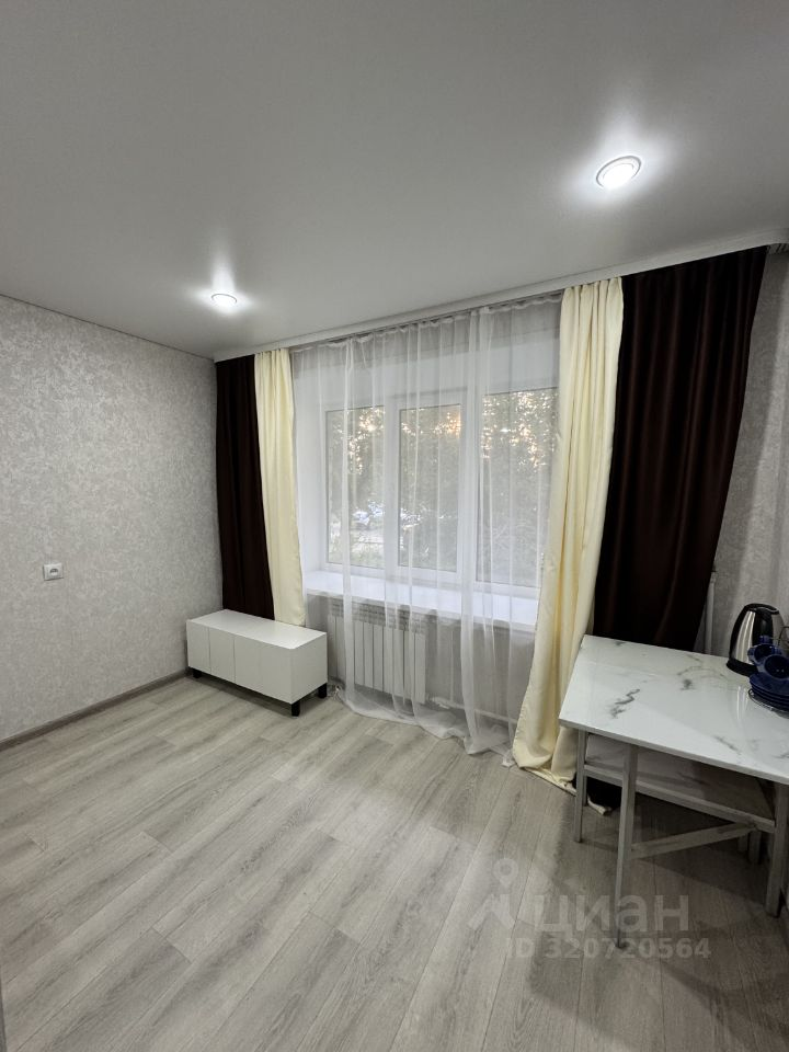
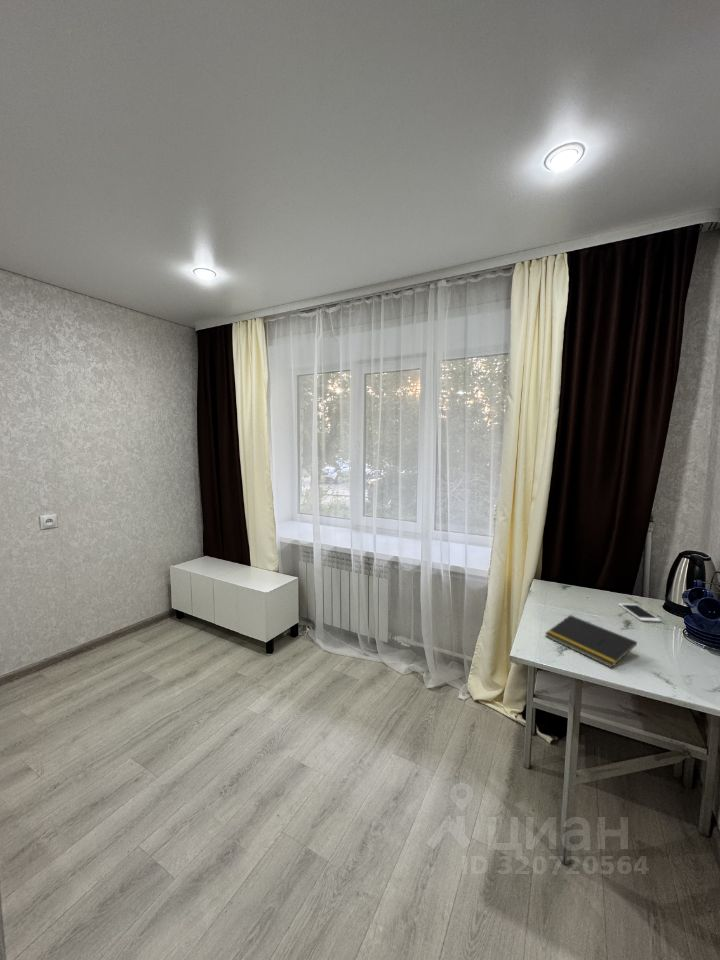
+ cell phone [617,602,662,623]
+ notepad [544,614,638,669]
